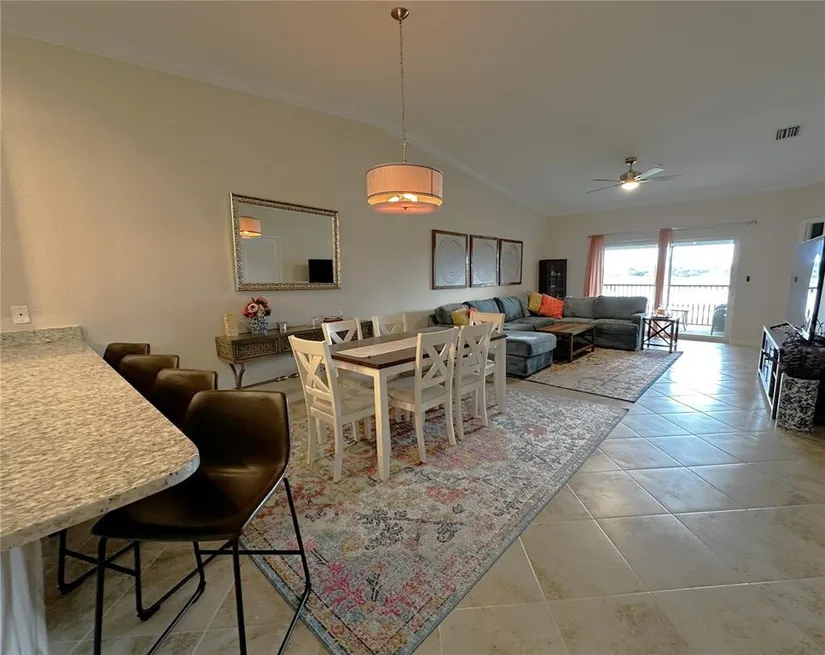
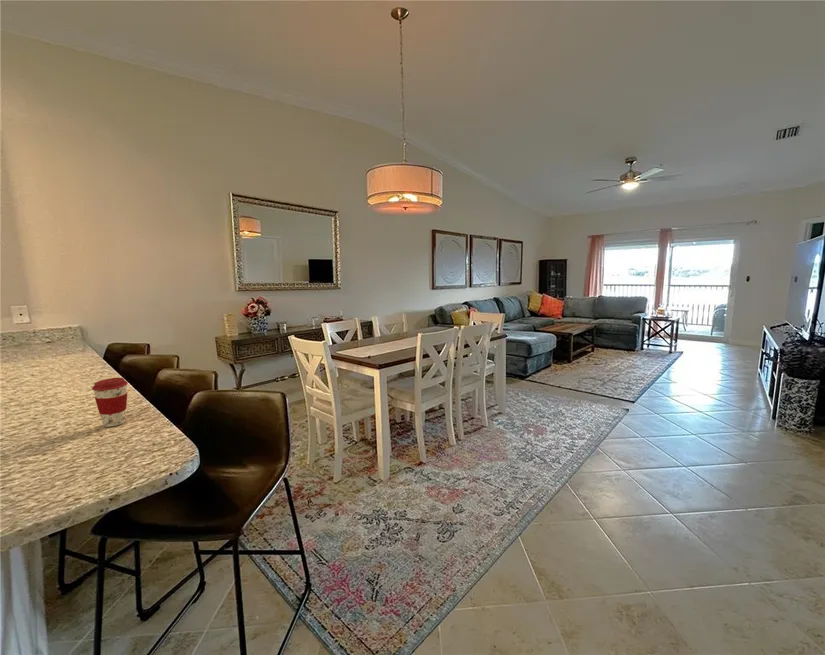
+ coffee cup [91,377,129,428]
